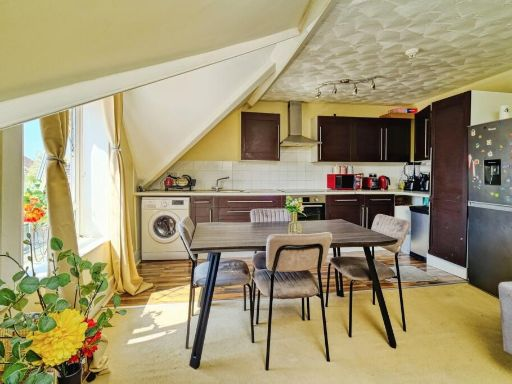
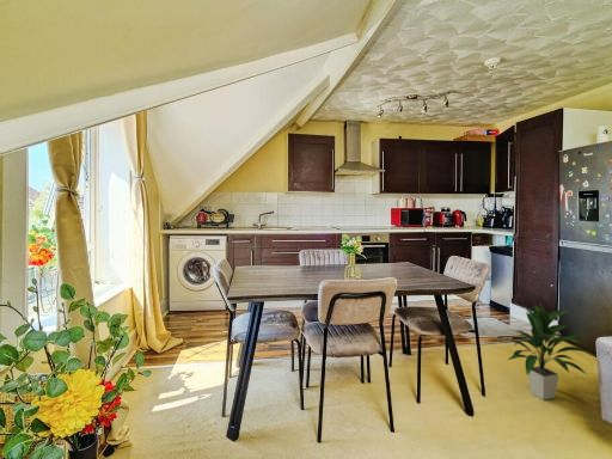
+ indoor plant [504,304,590,400]
